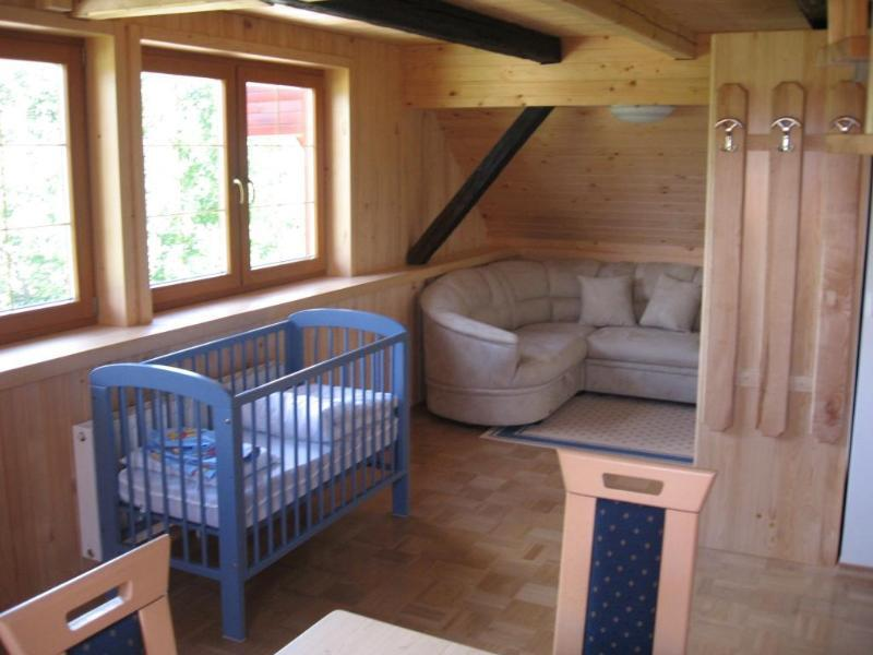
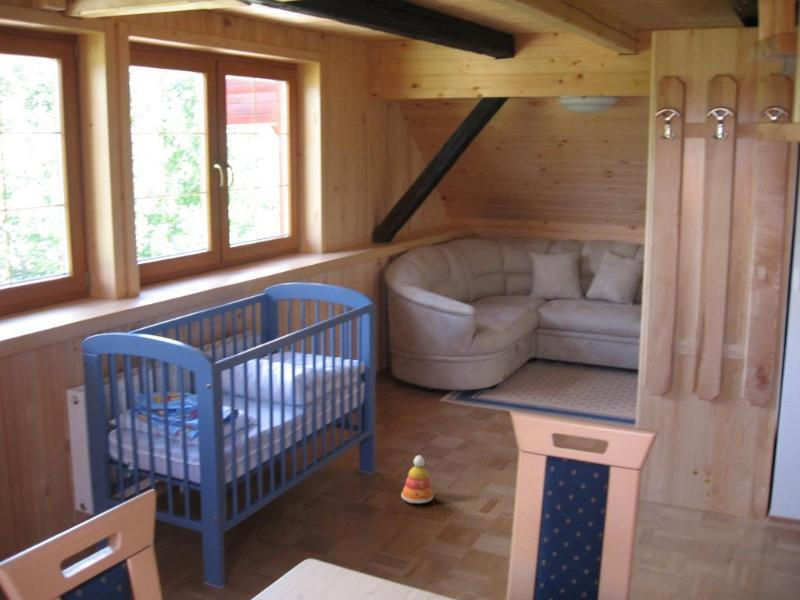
+ stacking toy [400,455,435,504]
